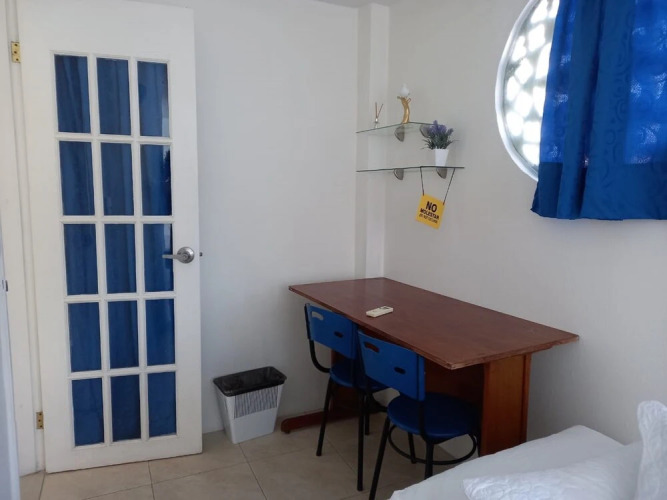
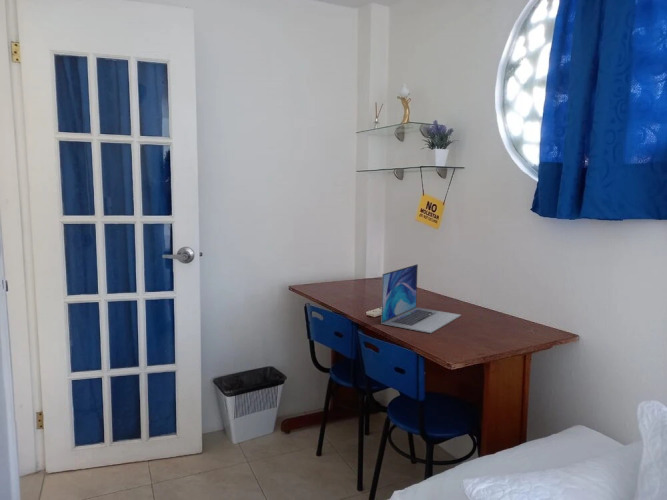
+ laptop [380,263,462,334]
